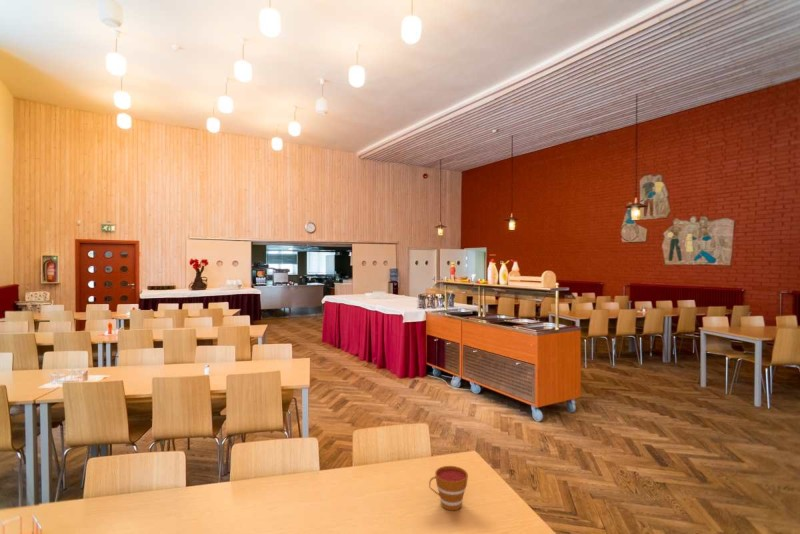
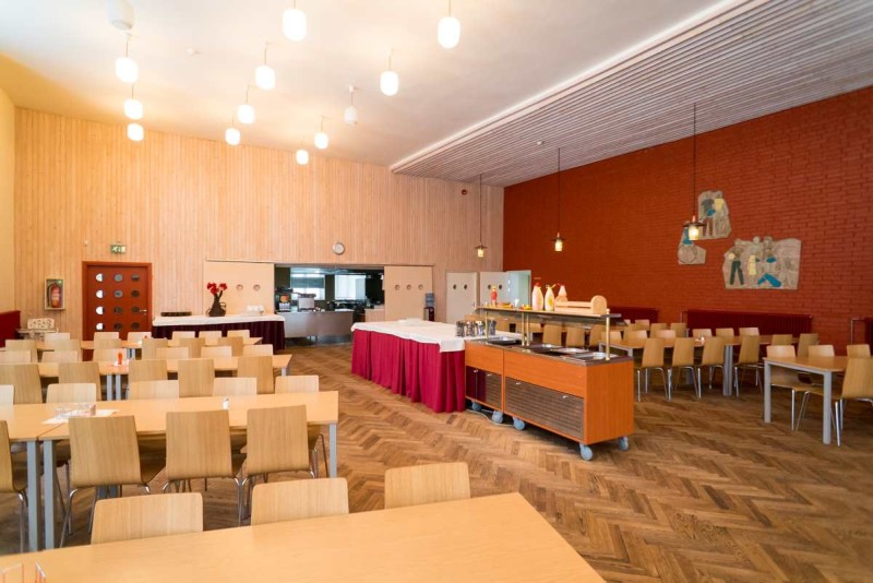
- cup [428,465,469,511]
